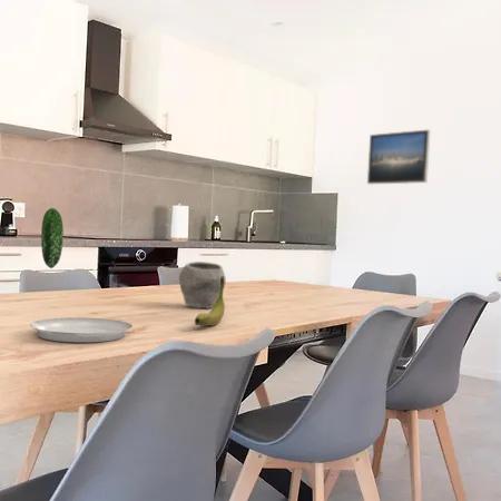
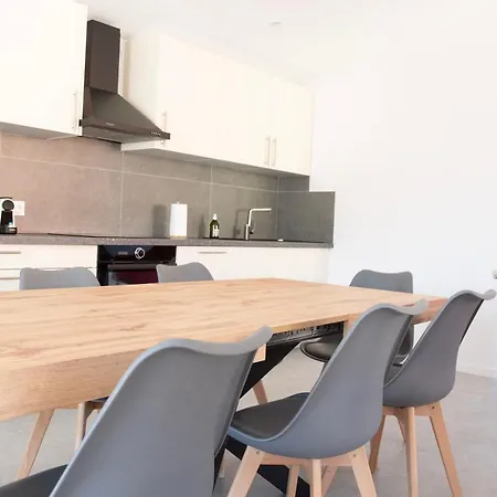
- banana [194,276,226,326]
- bowl [178,261,227,310]
- plate [29,207,134,343]
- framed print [366,128,431,185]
